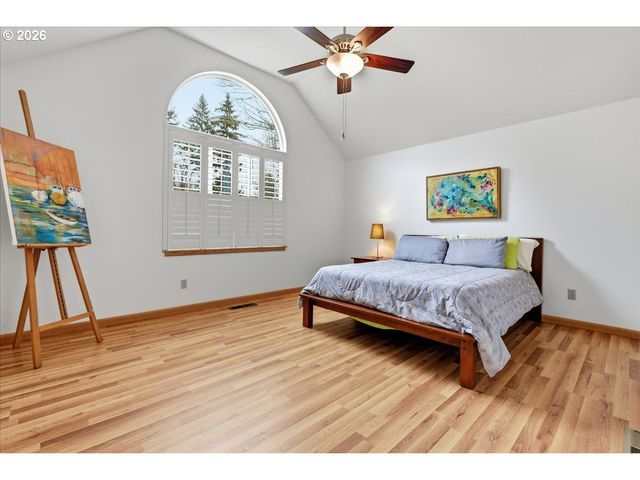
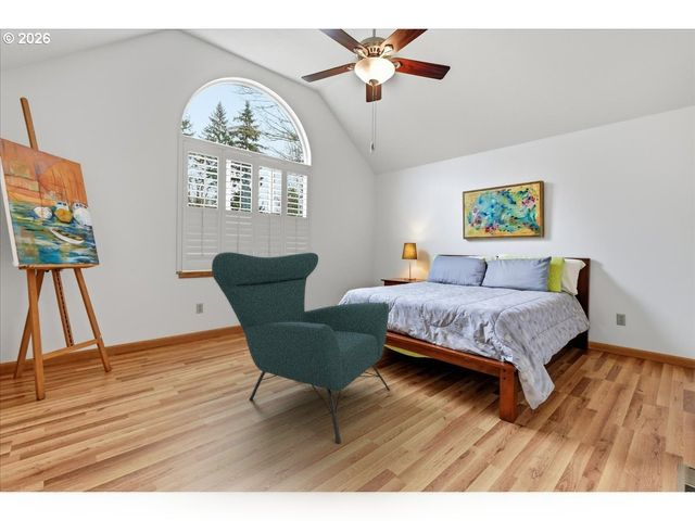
+ chair [211,251,391,445]
